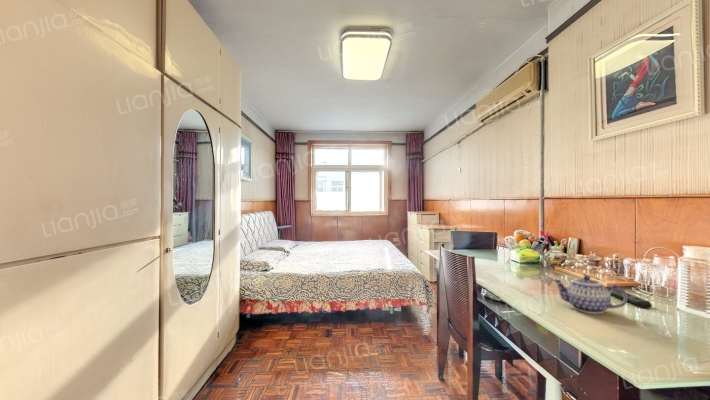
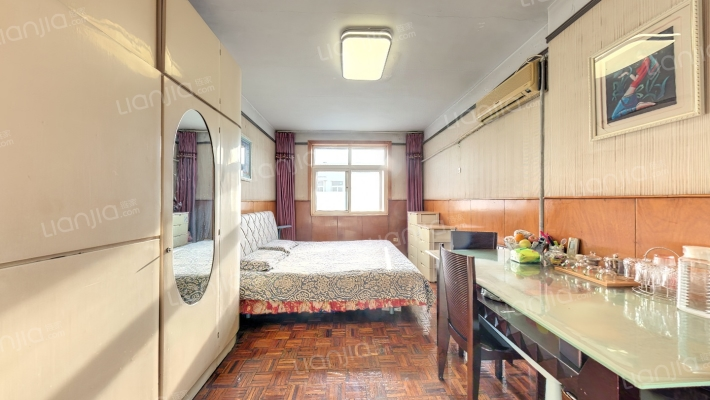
- teapot [552,274,628,315]
- remote control [604,286,653,309]
